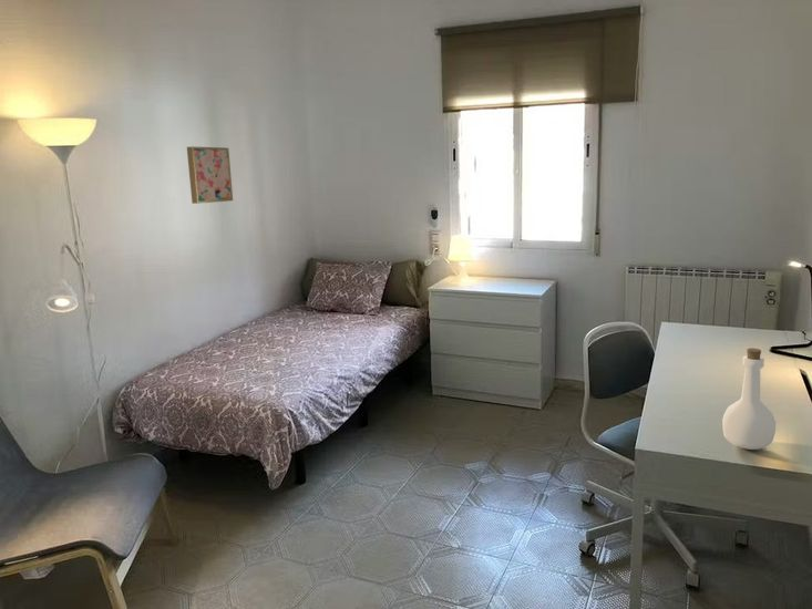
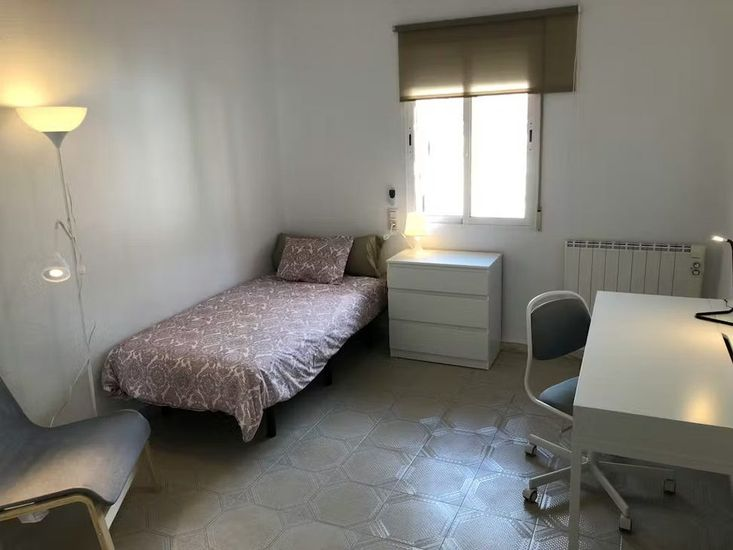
- wall art [186,145,234,205]
- bottle [721,348,777,451]
